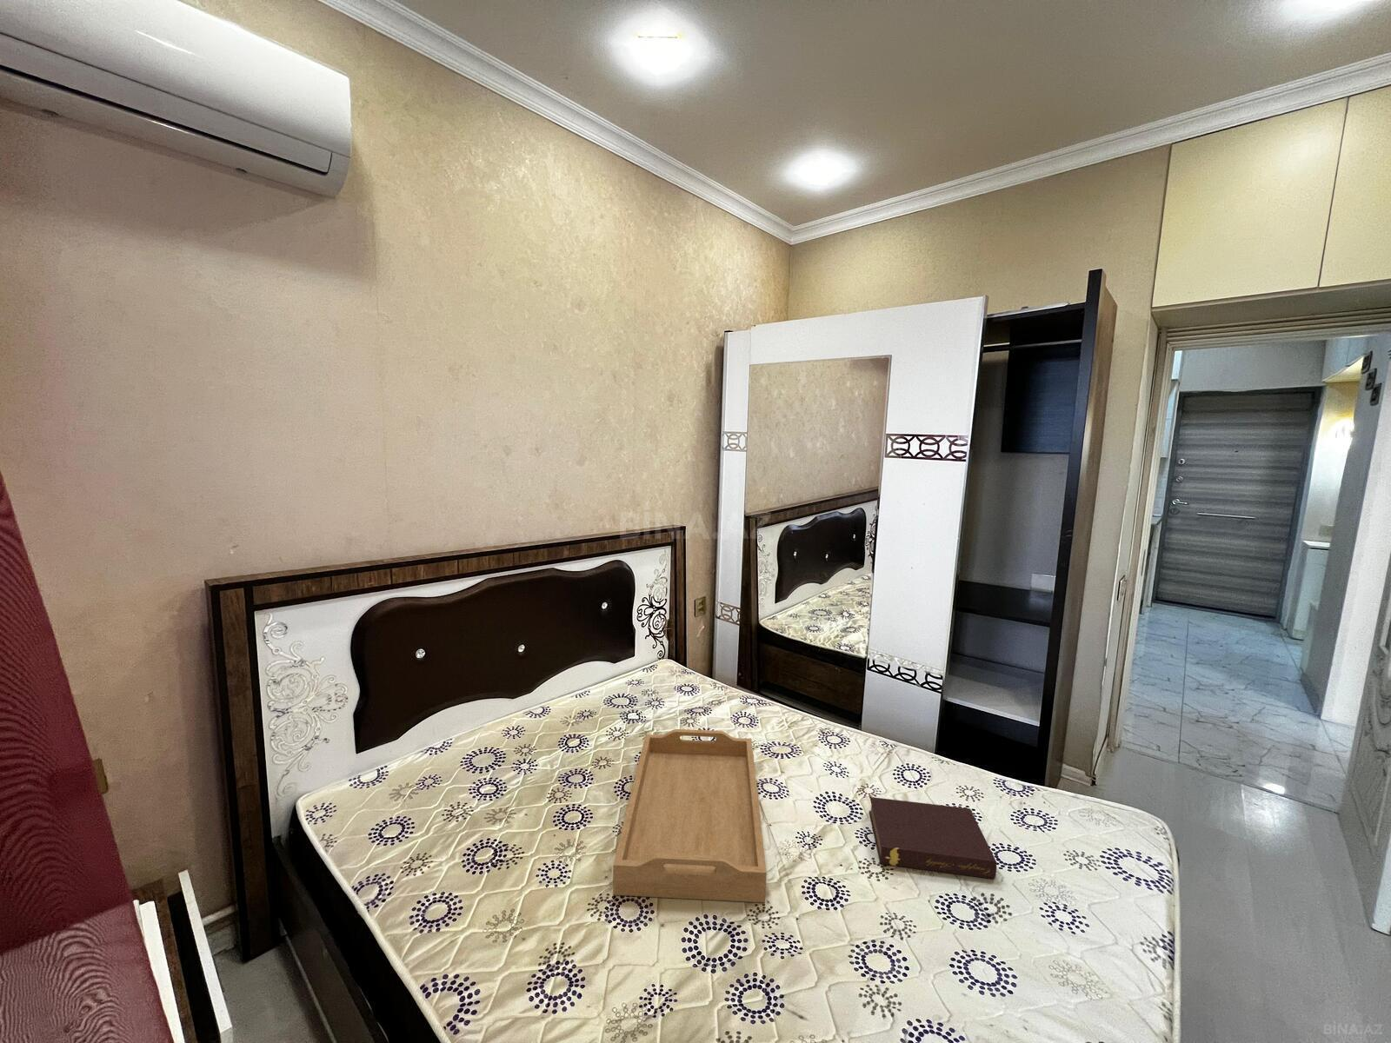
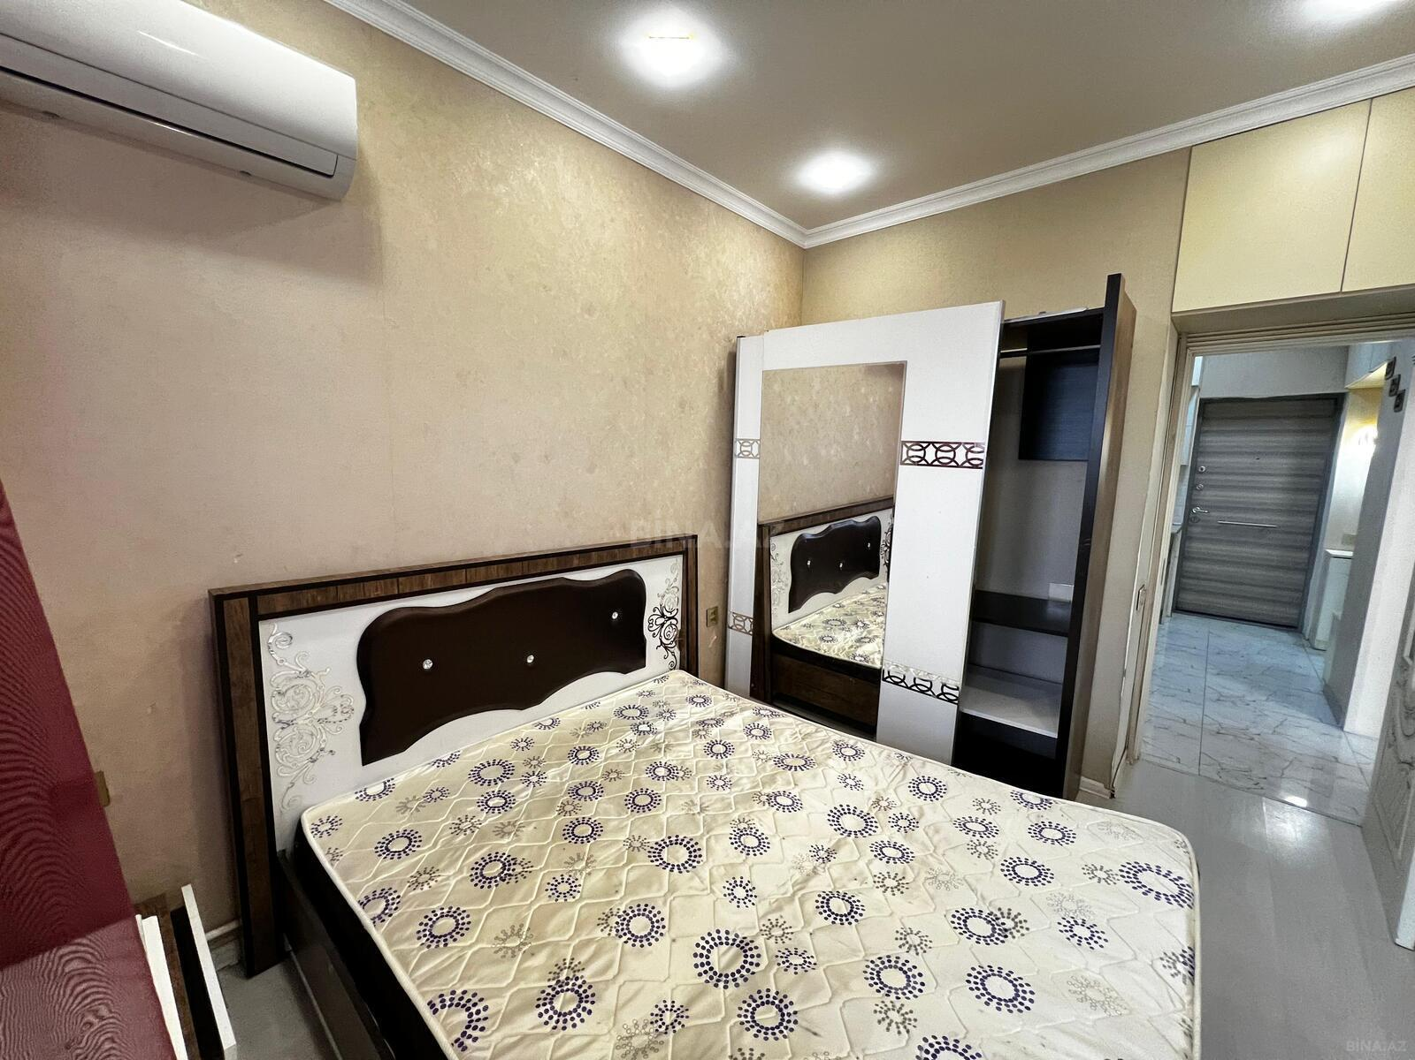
- serving tray [612,729,768,903]
- book [869,796,997,880]
